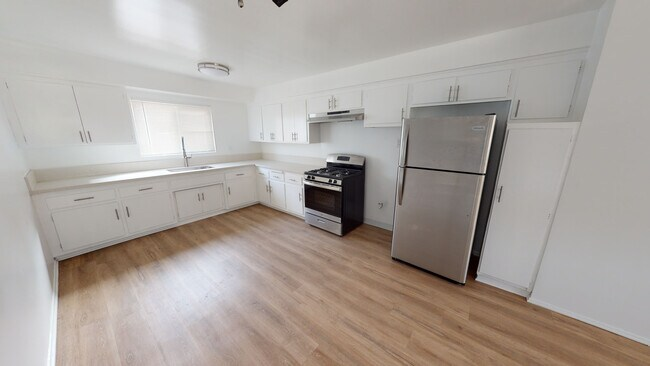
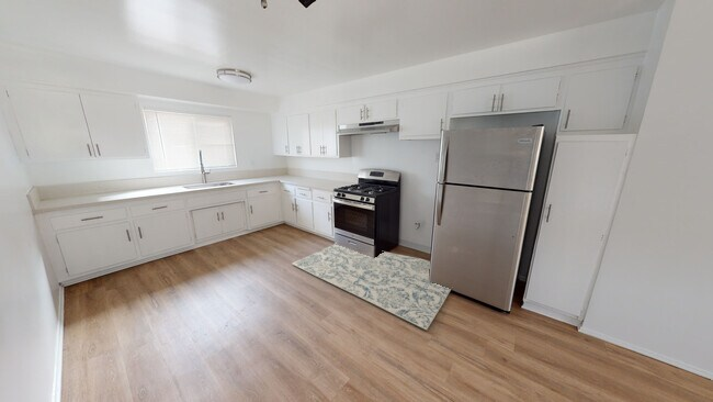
+ rug [291,243,452,331]
